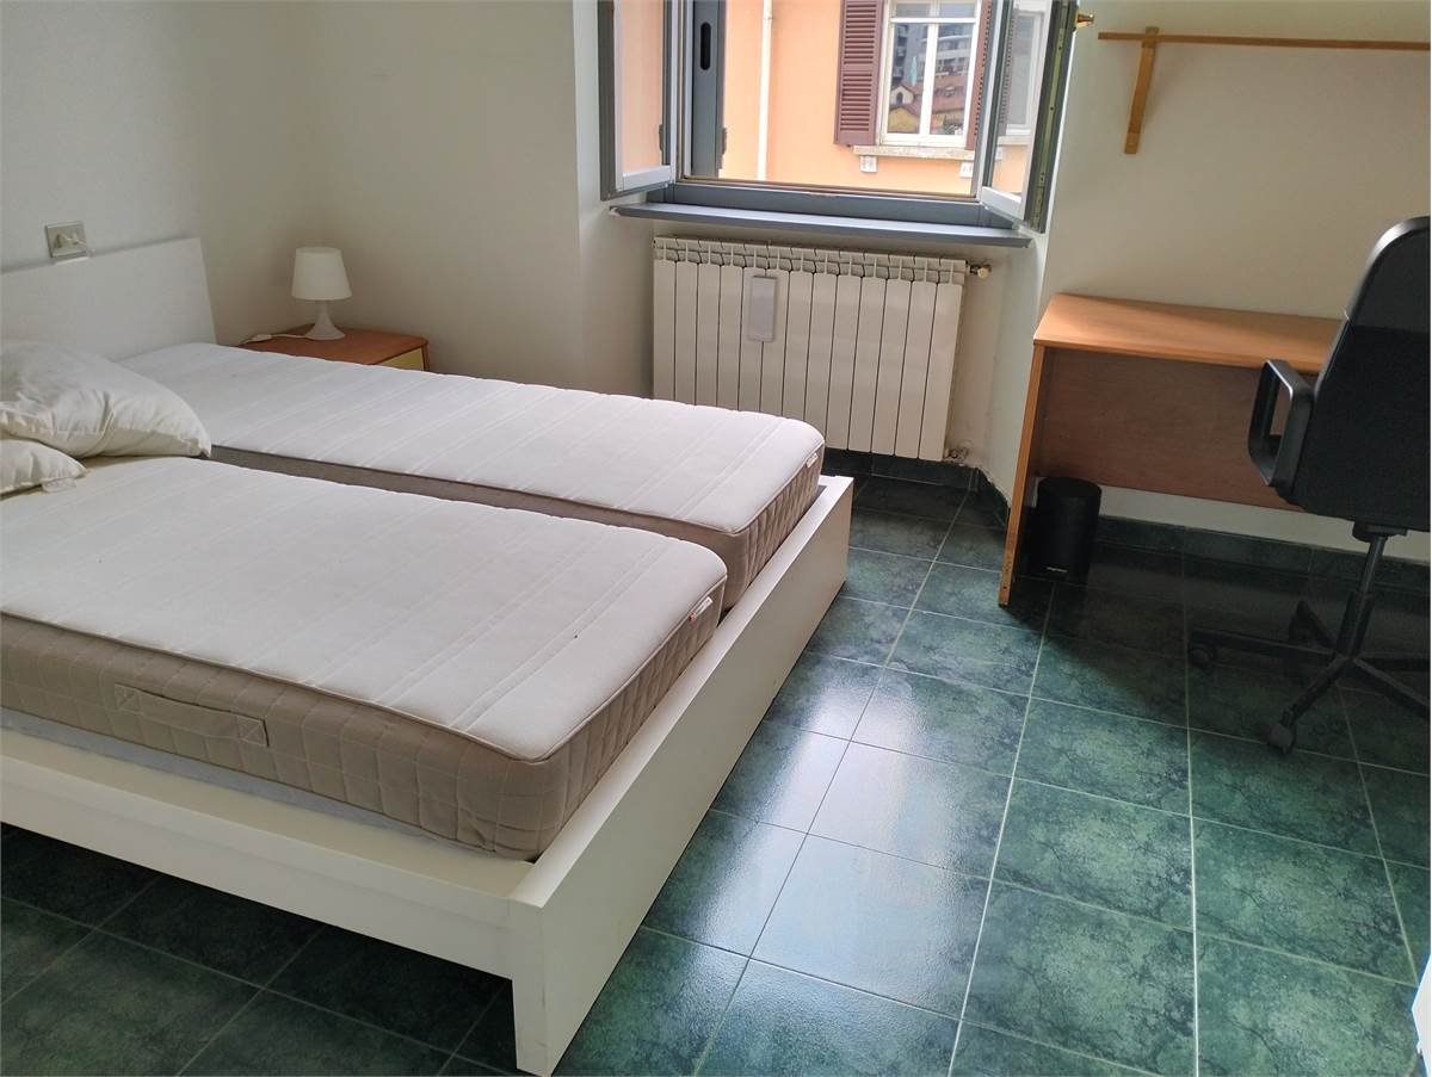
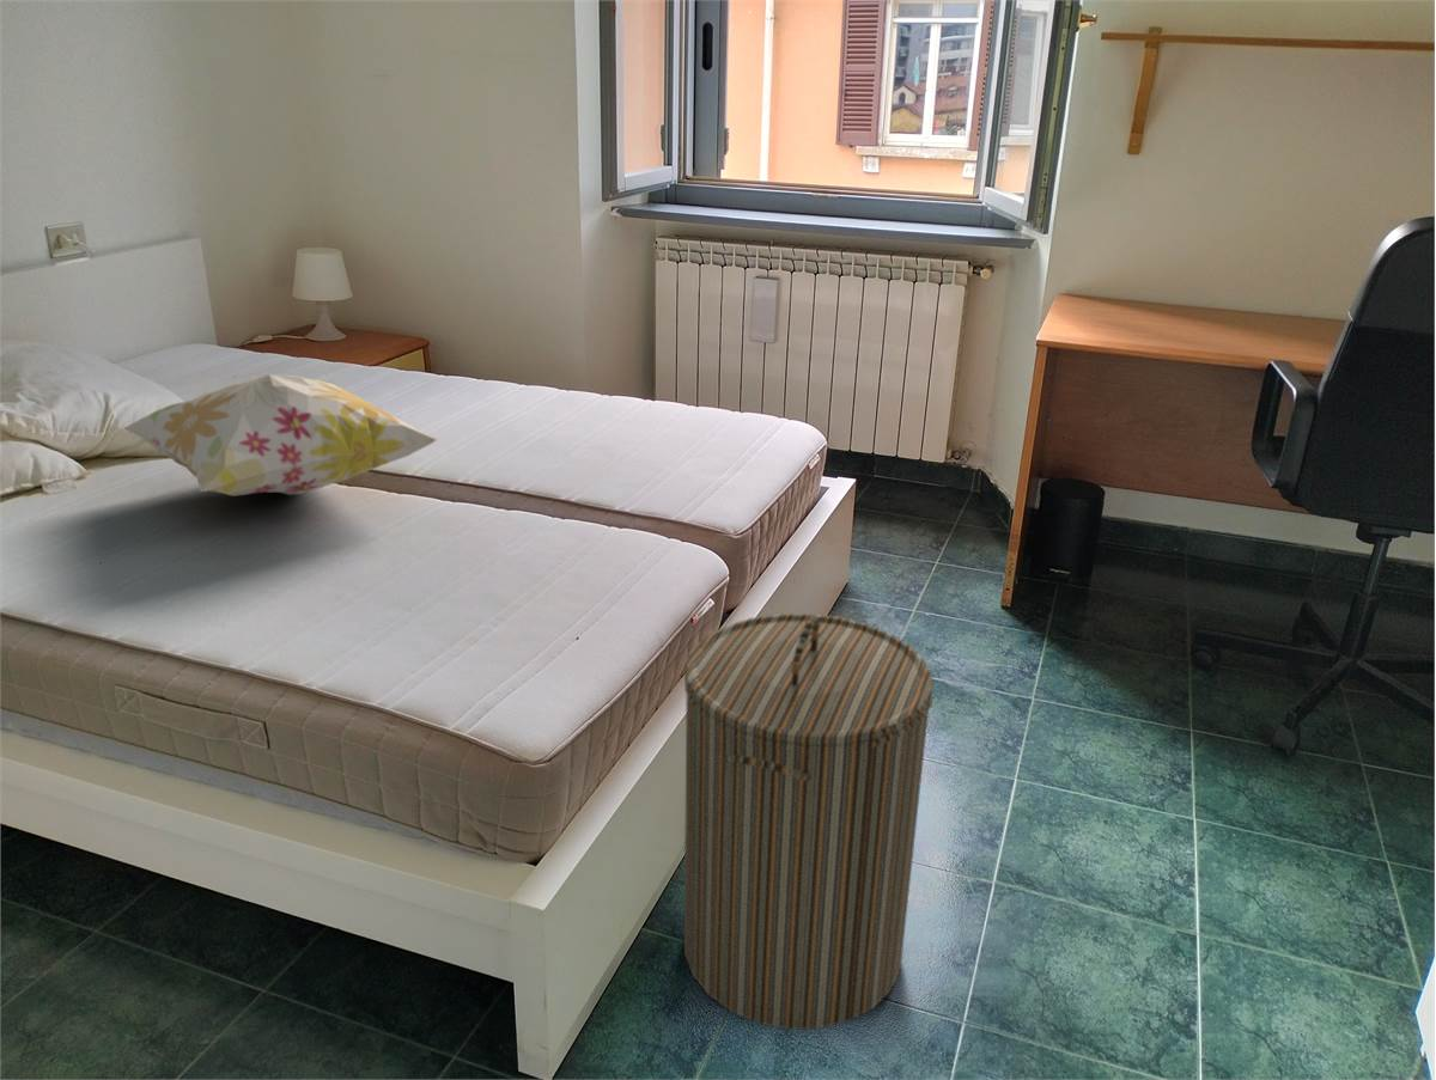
+ laundry hamper [683,612,935,1031]
+ decorative pillow [122,373,439,498]
